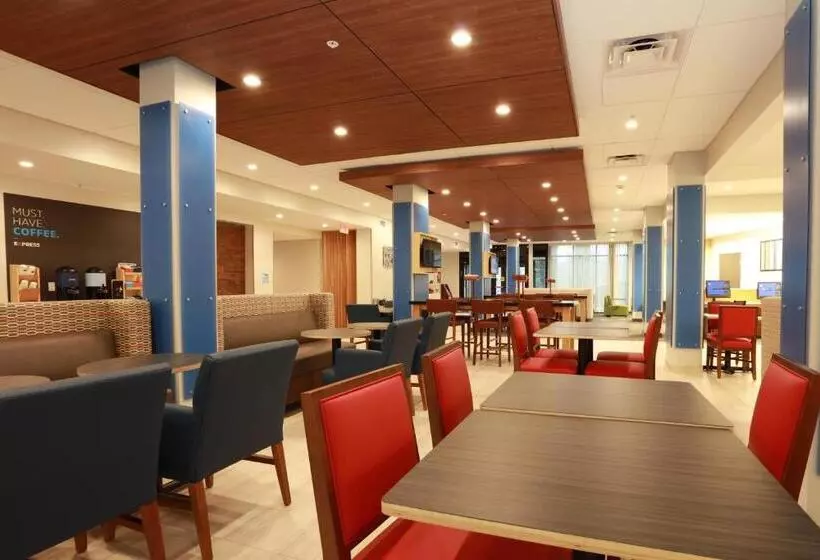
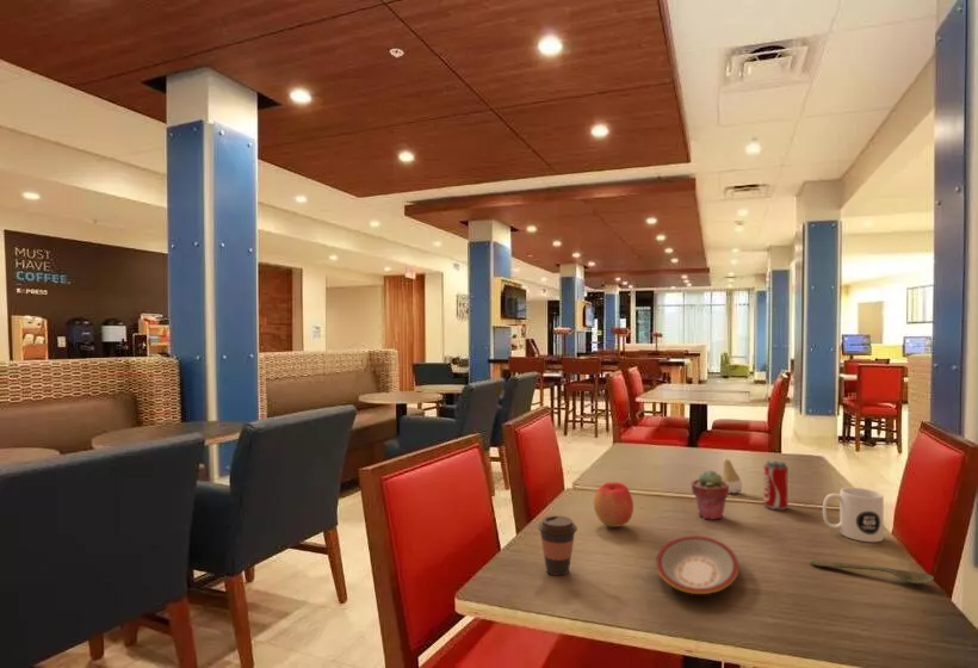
+ tooth [722,458,743,495]
+ plate [655,534,739,595]
+ mug [822,487,885,543]
+ spoon [809,559,935,586]
+ beverage can [763,459,790,511]
+ coffee cup [537,514,578,576]
+ apple [593,481,635,528]
+ potted succulent [691,469,730,520]
